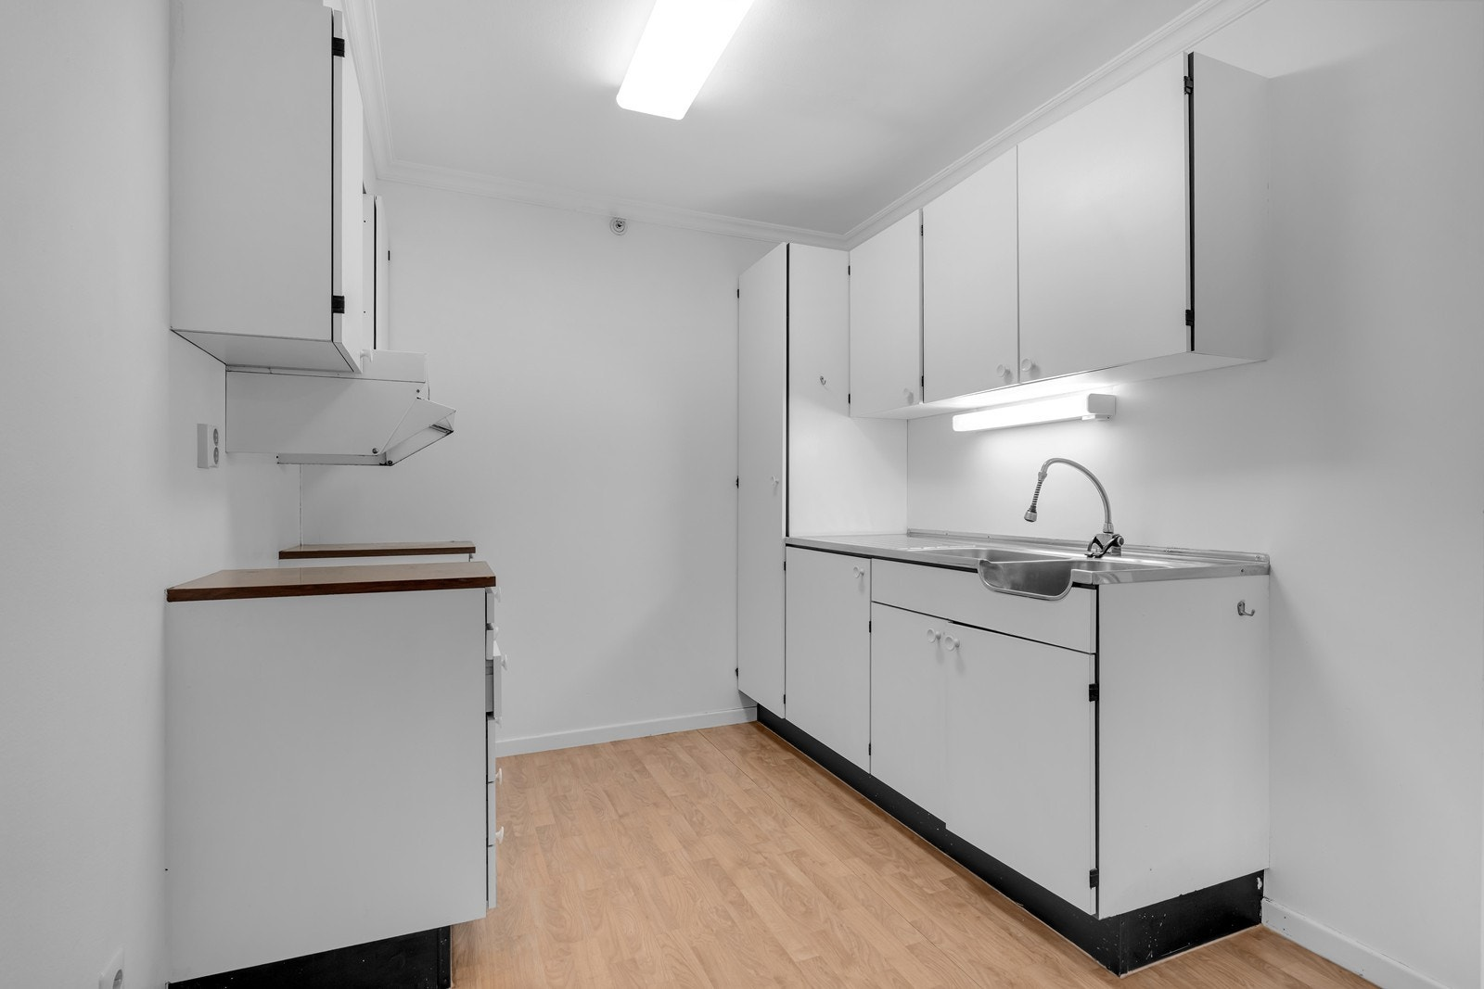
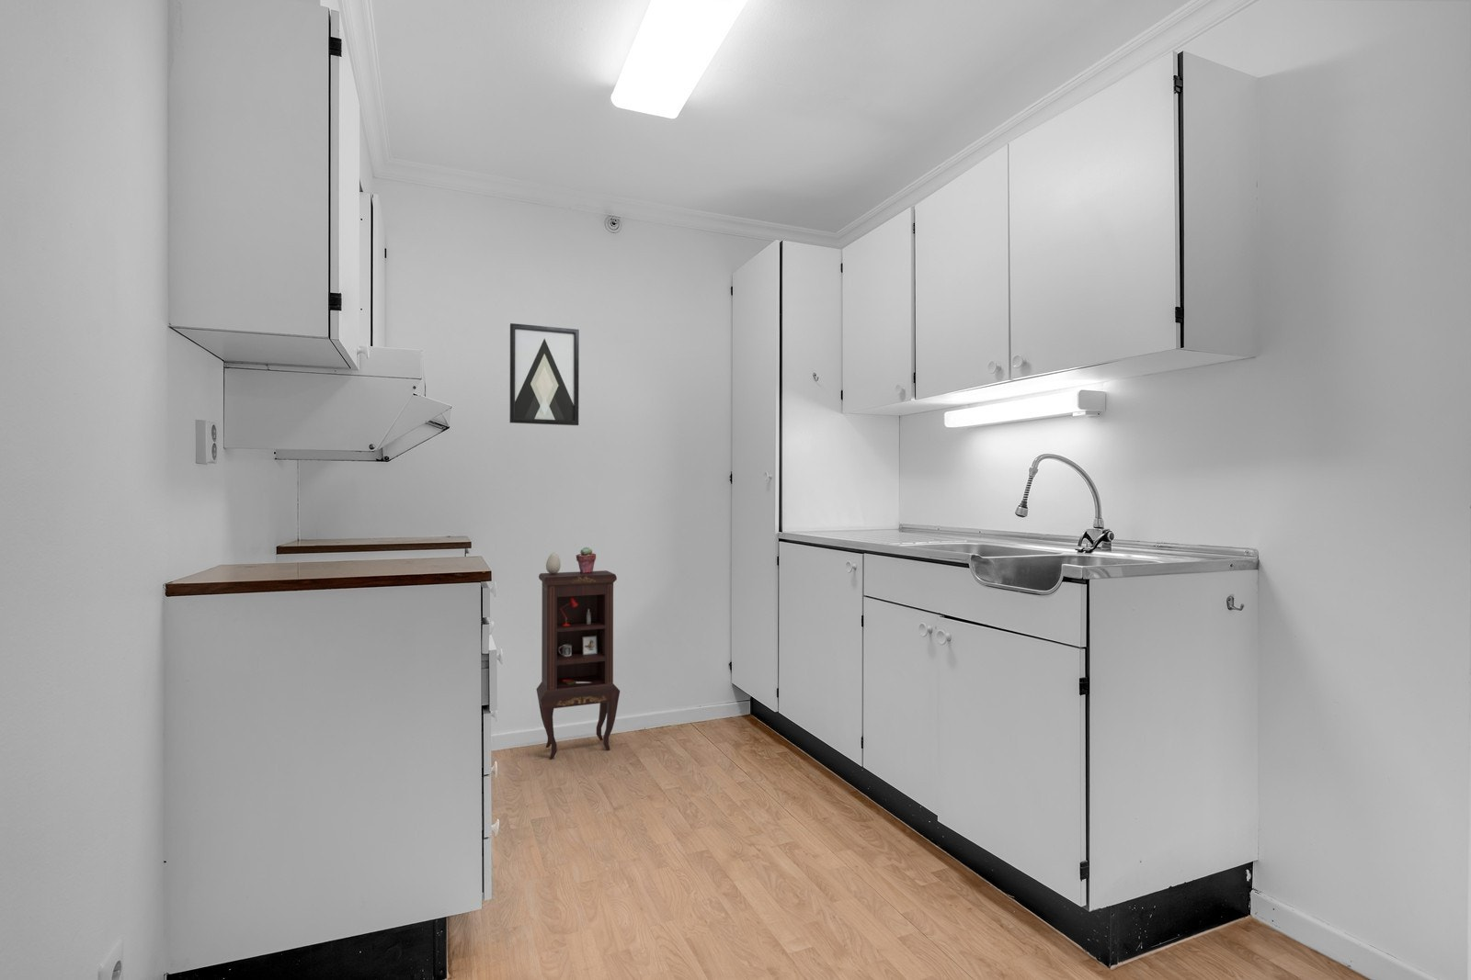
+ decorative egg [545,551,561,574]
+ wall art [509,323,580,427]
+ potted succulent [576,547,596,573]
+ cabinet [535,570,621,759]
